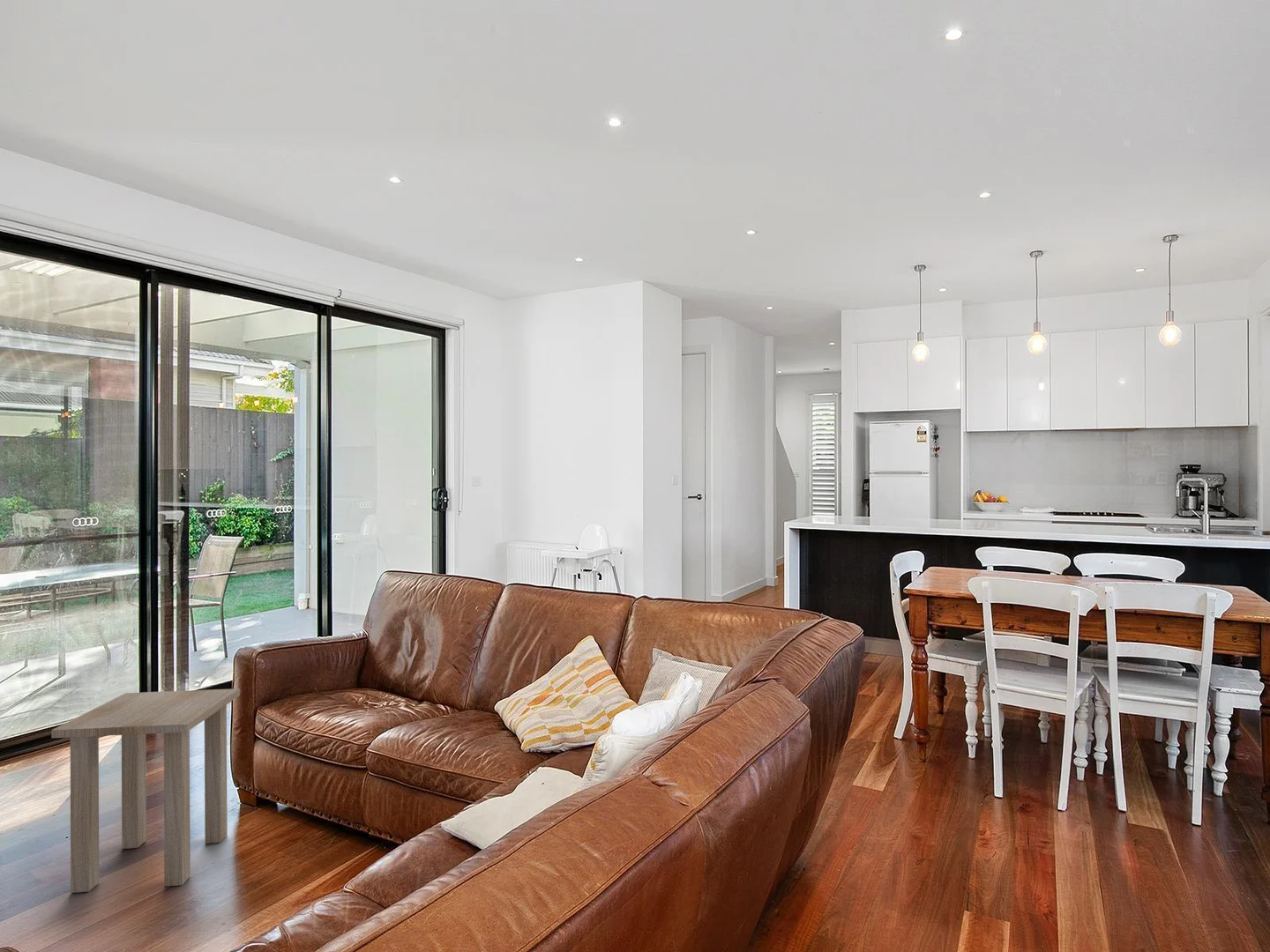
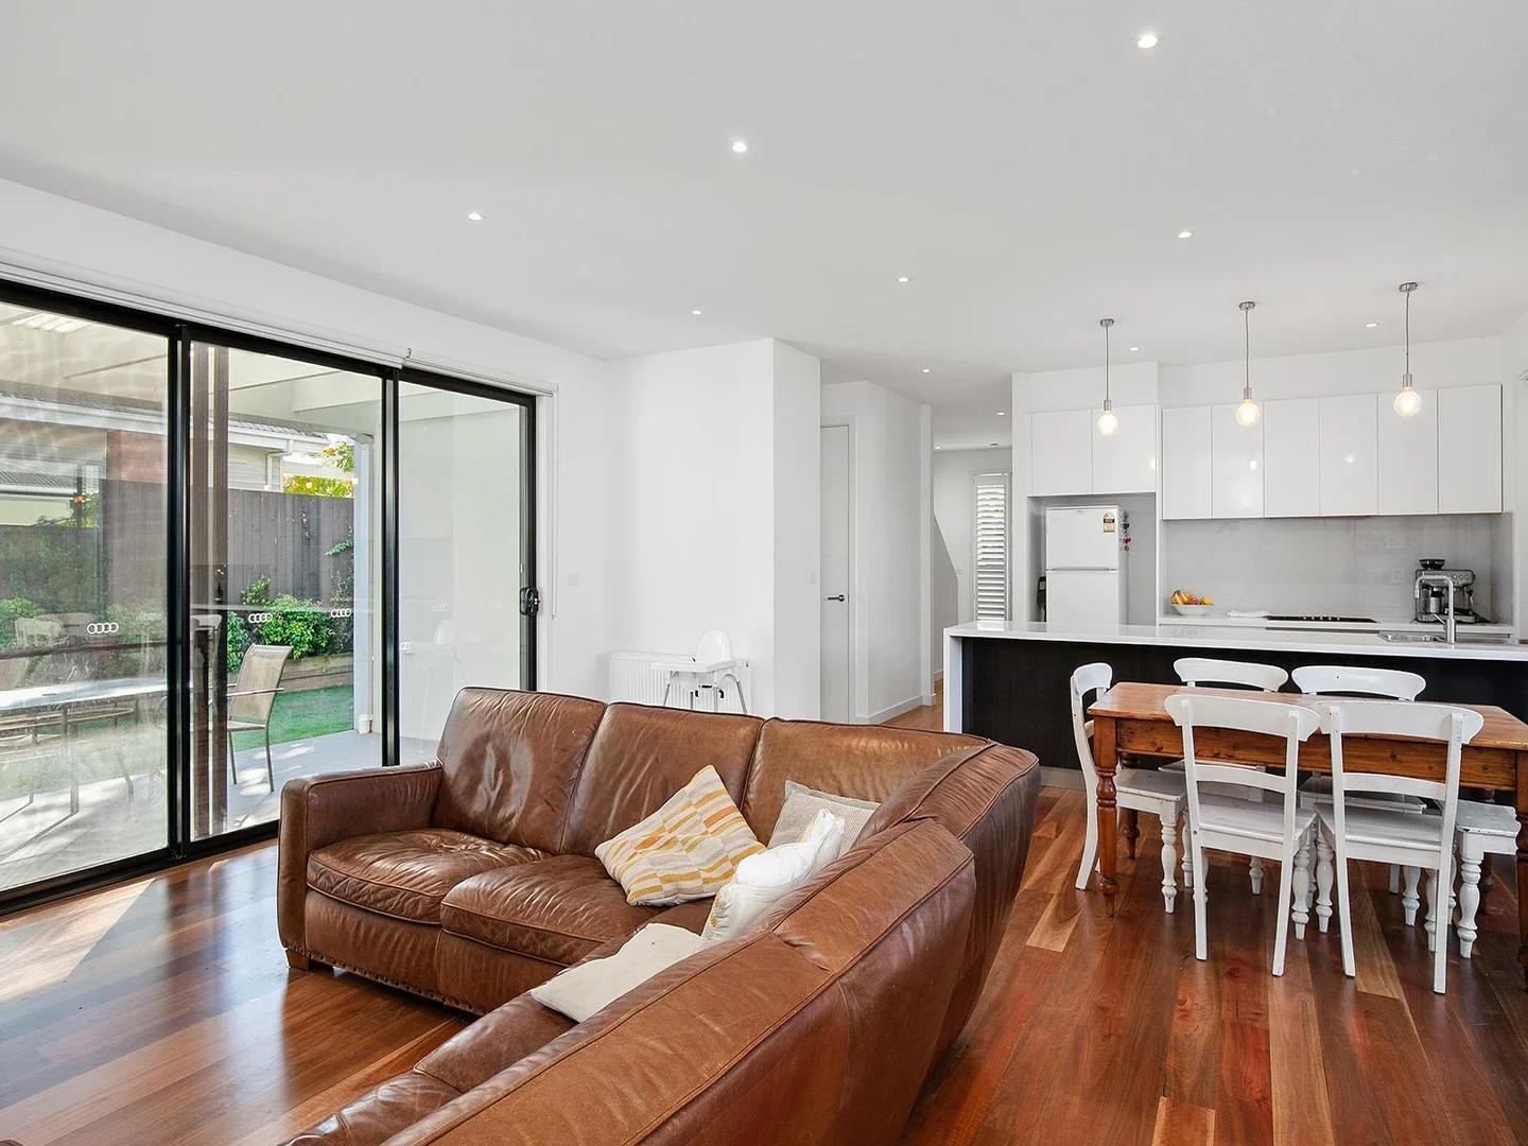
- side table [51,688,241,894]
